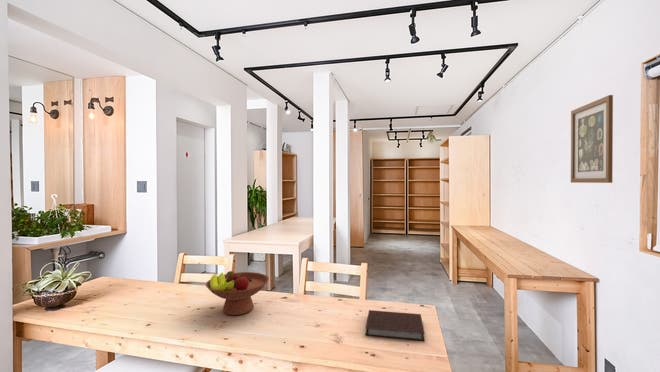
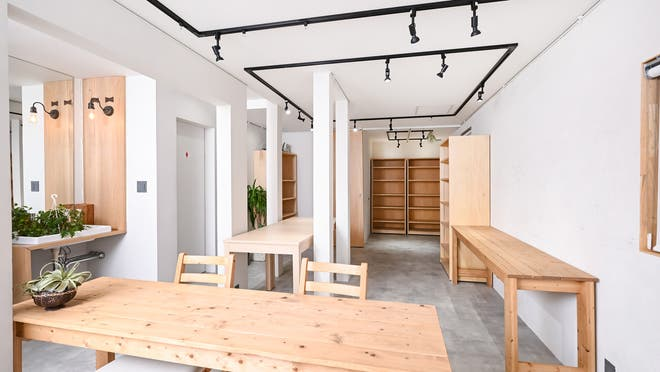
- notebook [365,309,426,342]
- wall art [570,94,614,184]
- fruit bowl [205,270,270,316]
